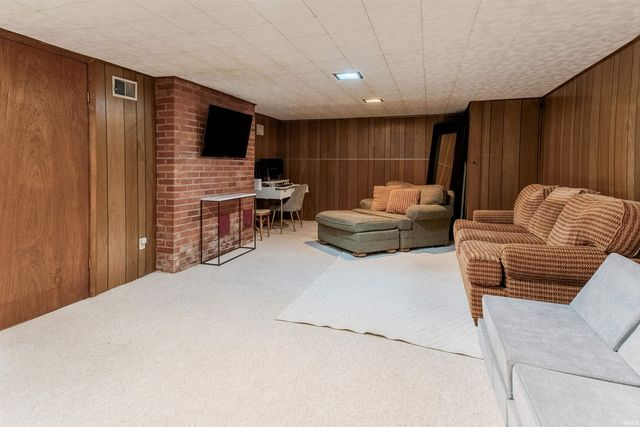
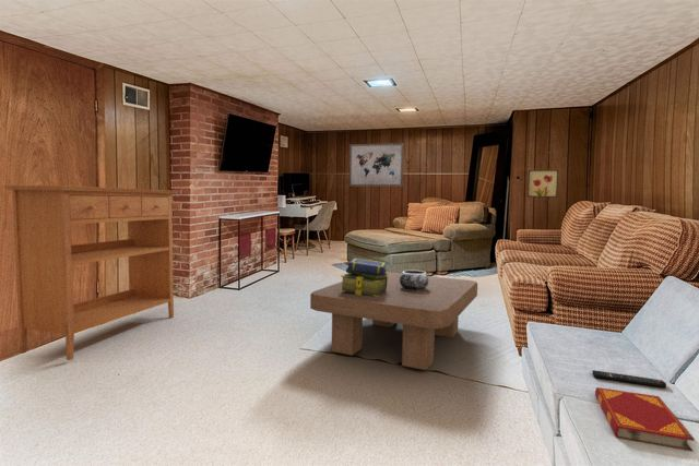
+ wall art [348,142,405,188]
+ decorative bowl [400,268,429,291]
+ console table [2,184,181,361]
+ coffee table [309,271,478,371]
+ stack of books [340,258,389,297]
+ remote control [591,369,667,389]
+ wall art [526,169,559,199]
+ hardback book [594,386,696,453]
